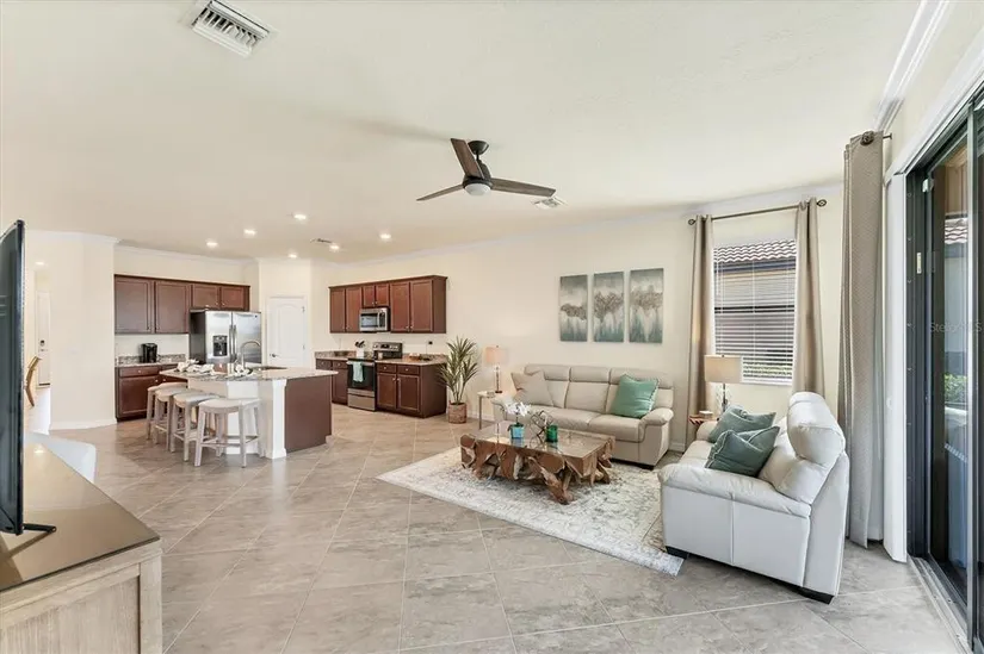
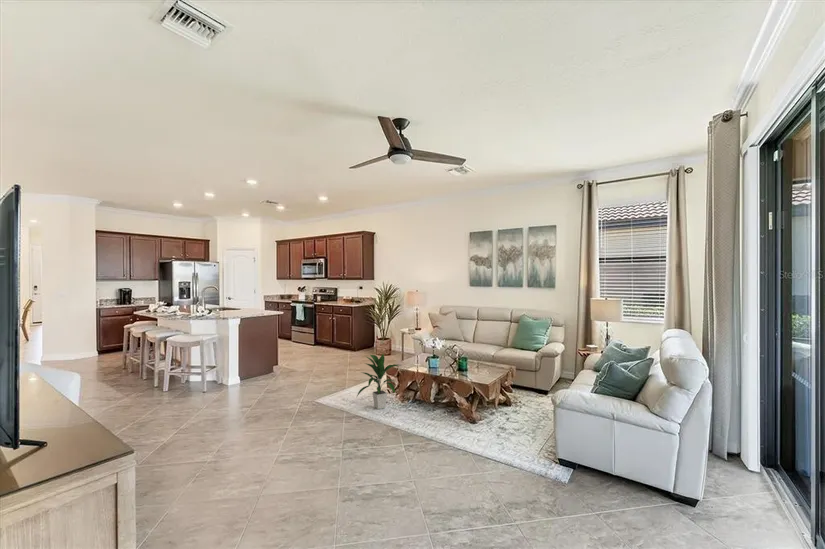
+ indoor plant [356,353,401,410]
